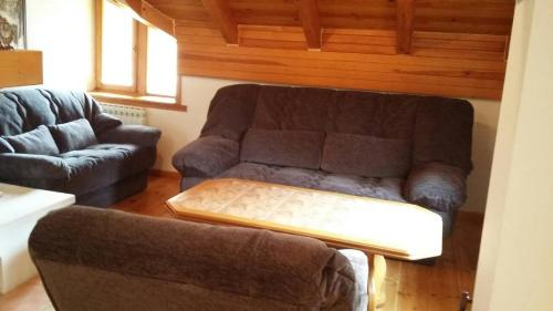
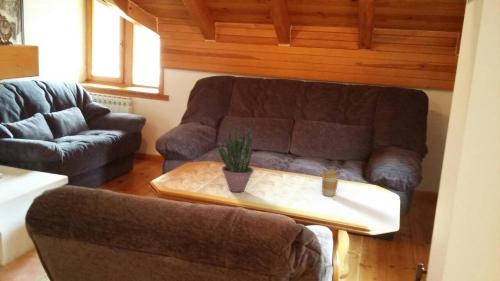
+ potted plant [215,126,255,193]
+ coffee cup [320,169,340,197]
